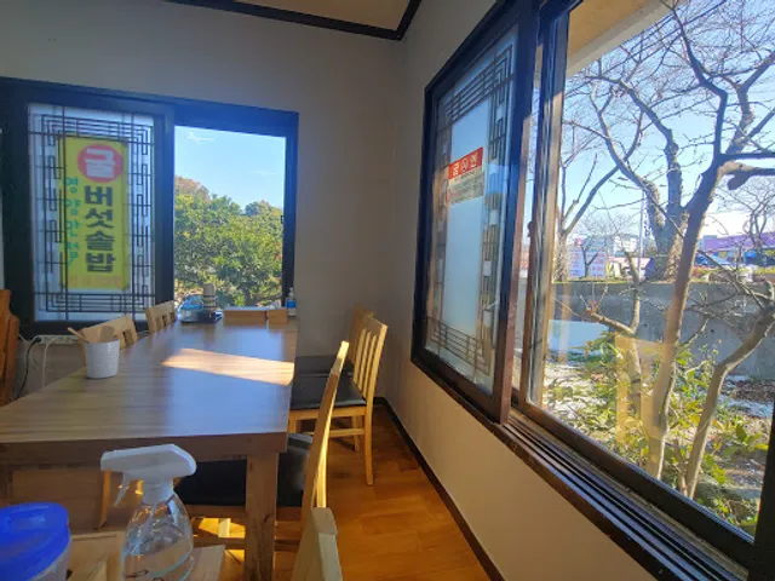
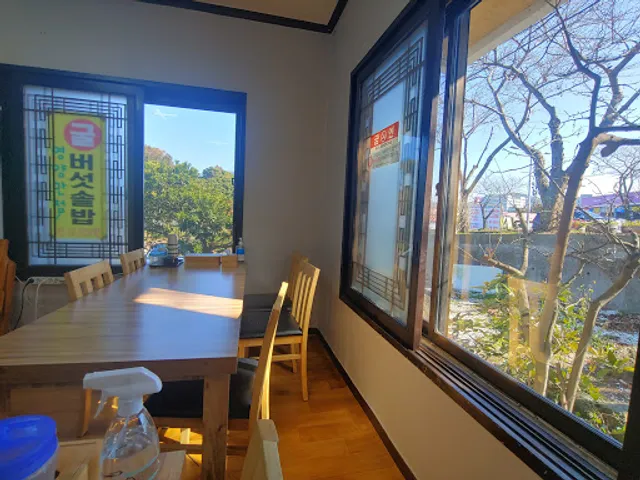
- utensil holder [67,324,121,380]
